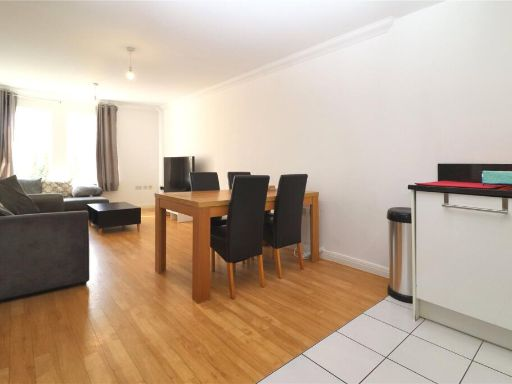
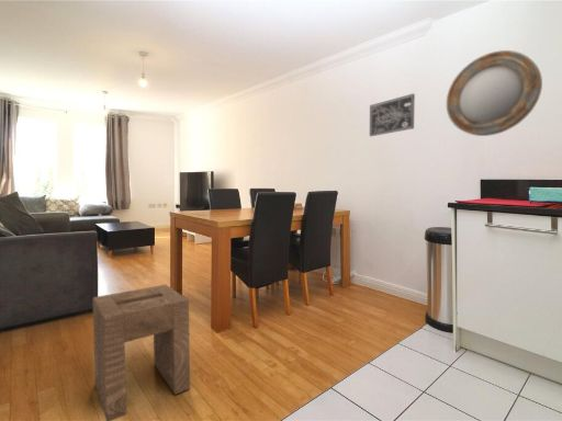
+ home mirror [446,49,543,137]
+ stool [91,284,191,421]
+ wall art [369,92,416,137]
